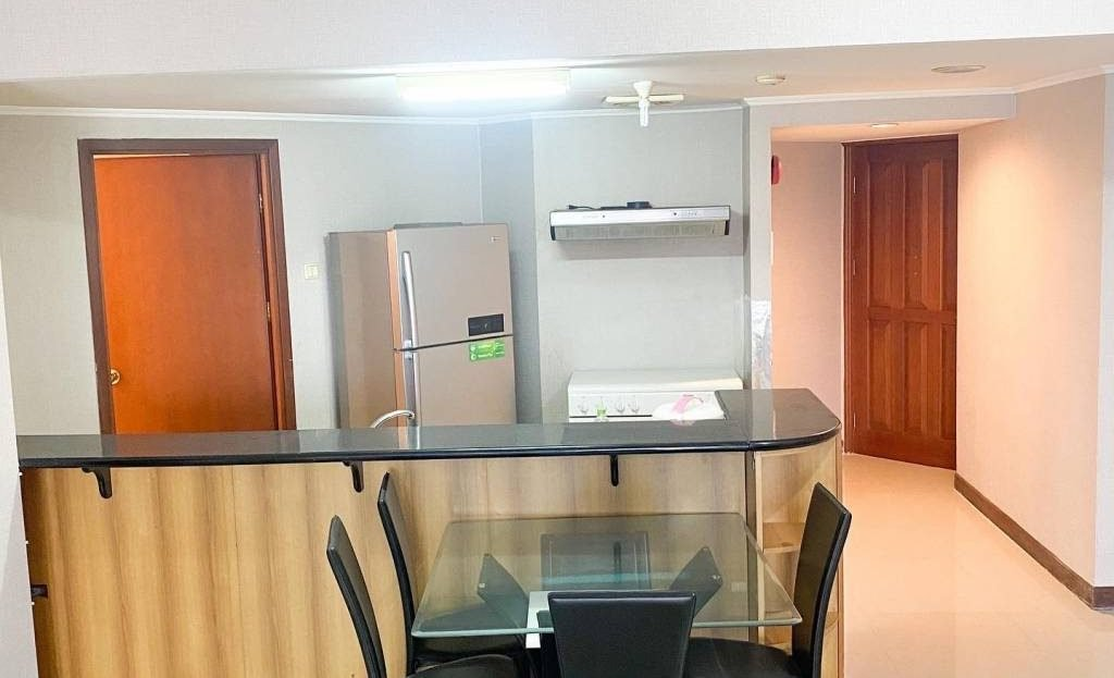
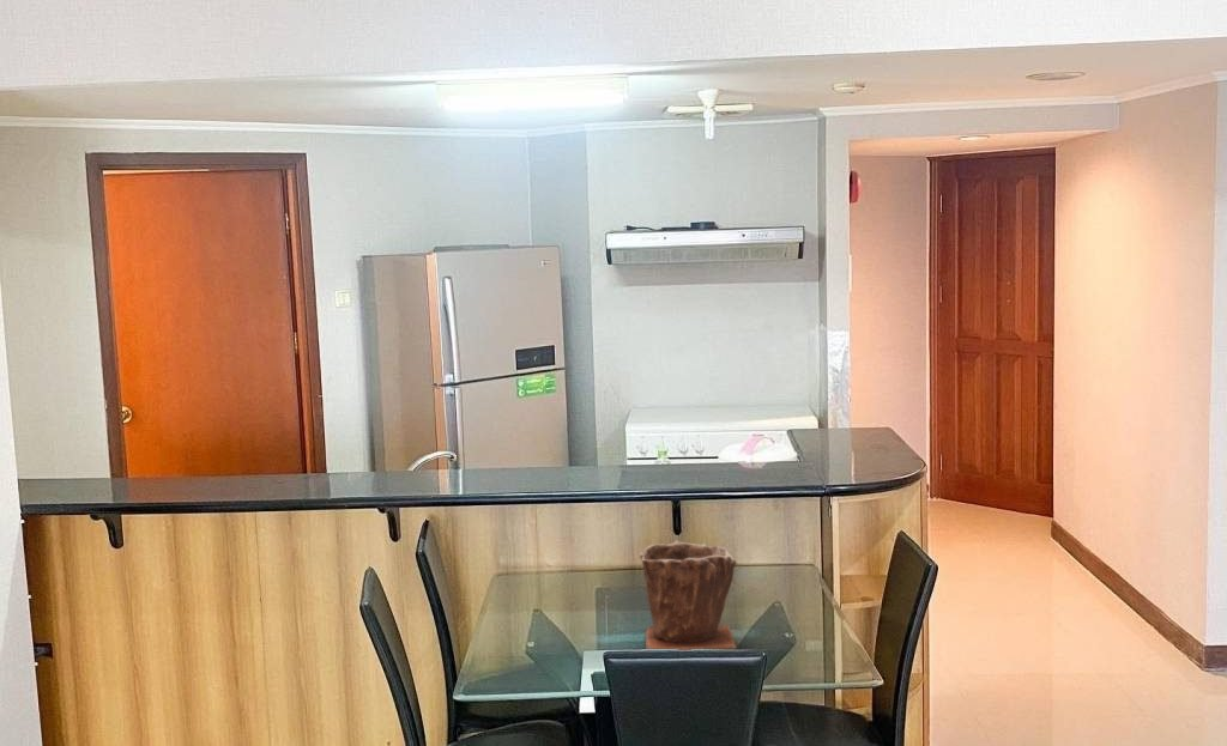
+ plant pot [639,540,738,651]
